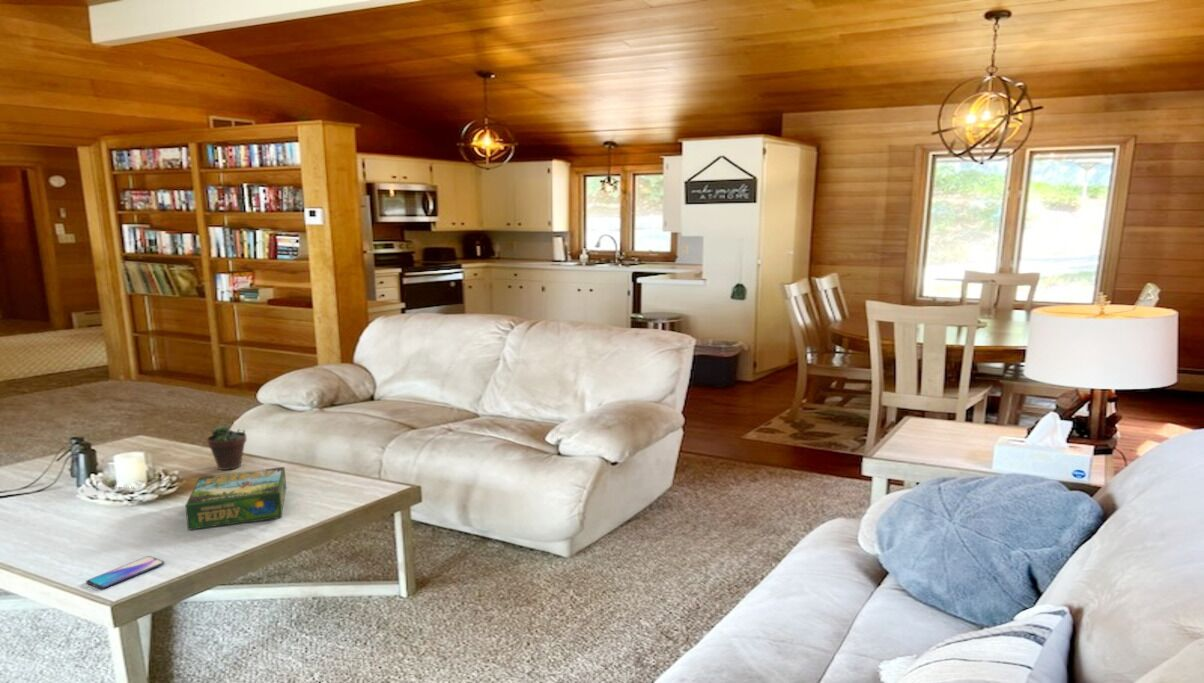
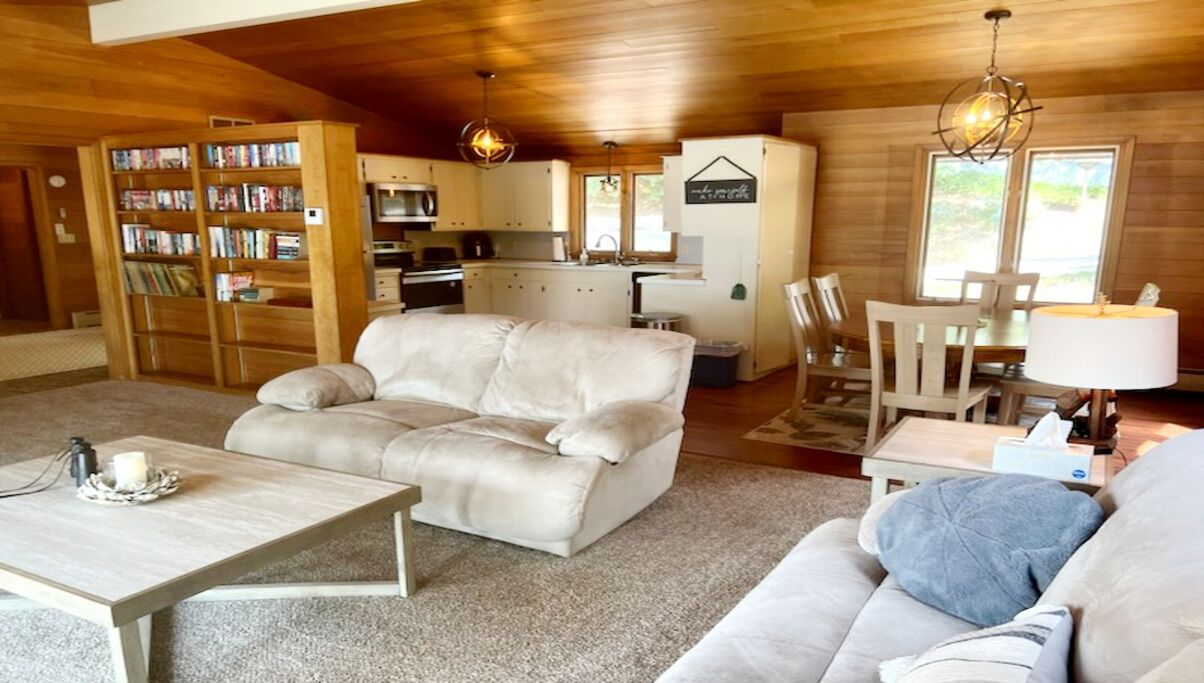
- board game [184,466,288,531]
- succulent plant [206,411,247,471]
- smartphone [85,555,165,590]
